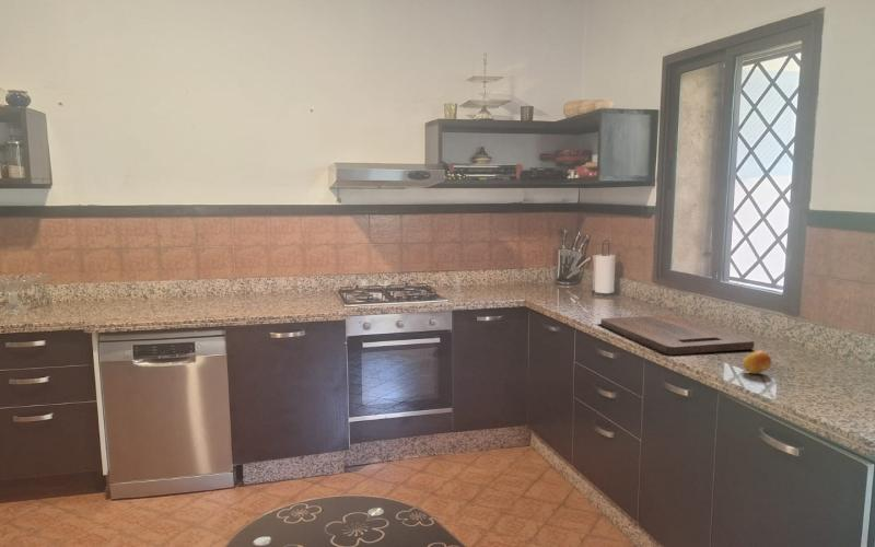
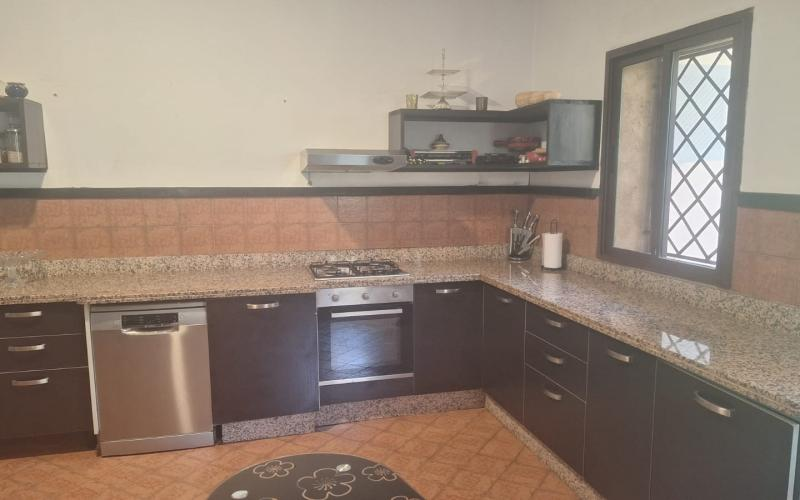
- cutting board [599,314,755,356]
- fruit [742,349,772,375]
